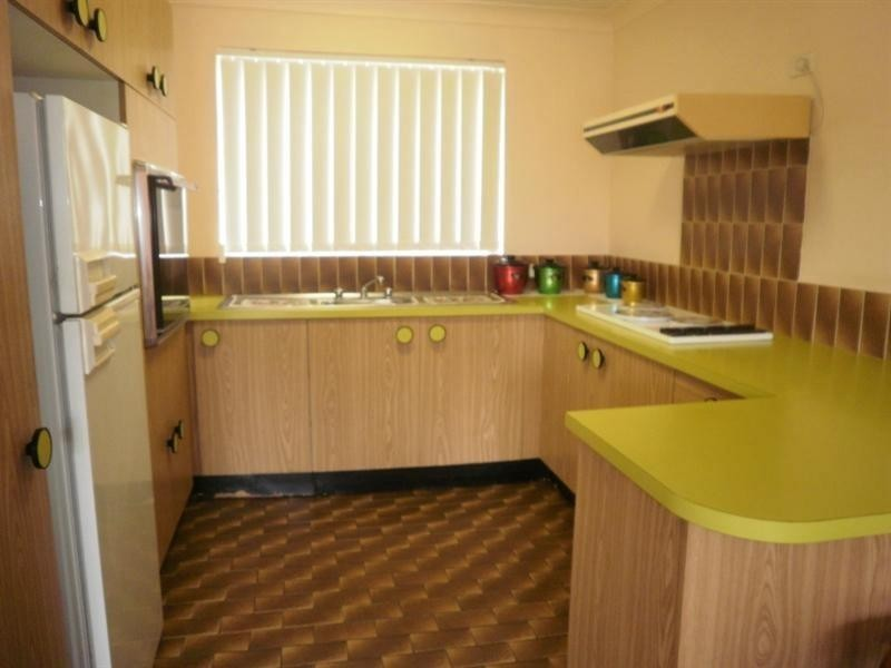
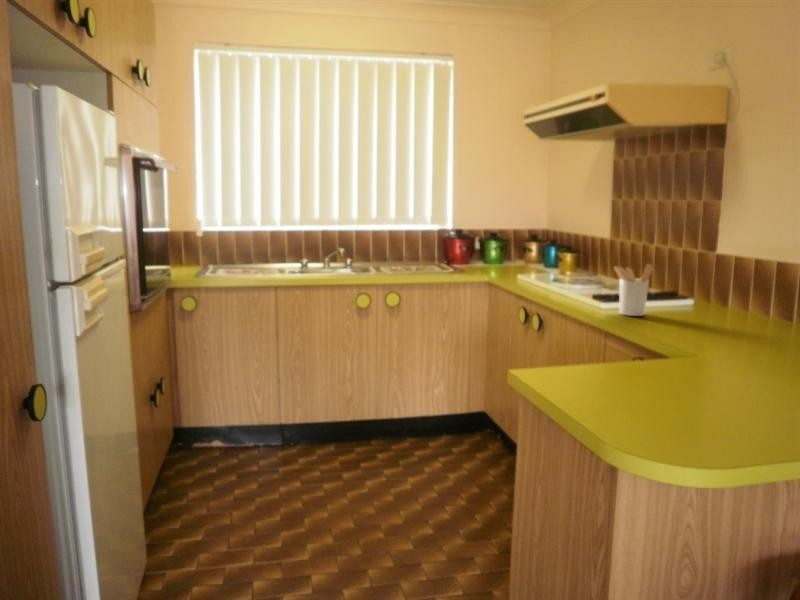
+ utensil holder [613,263,654,317]
